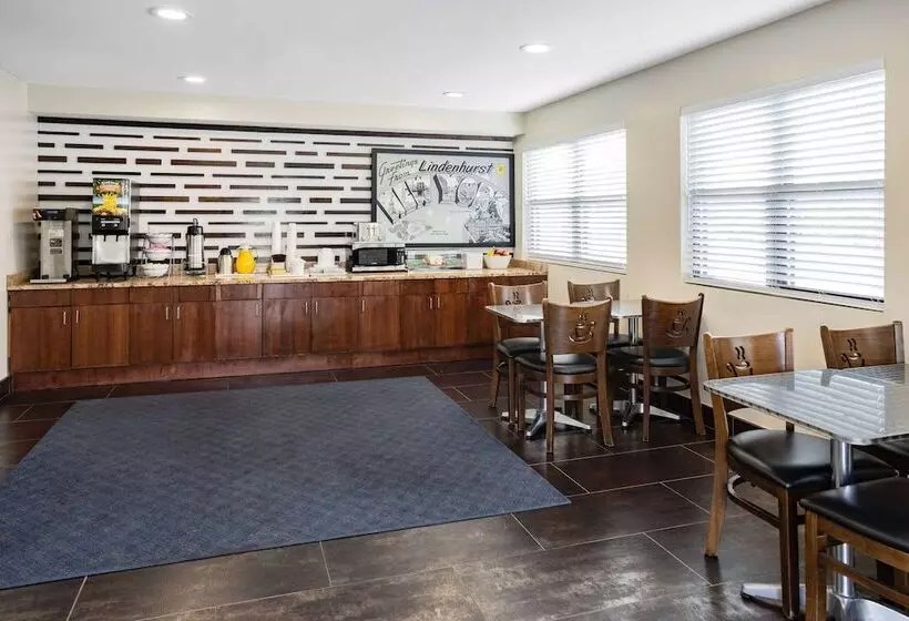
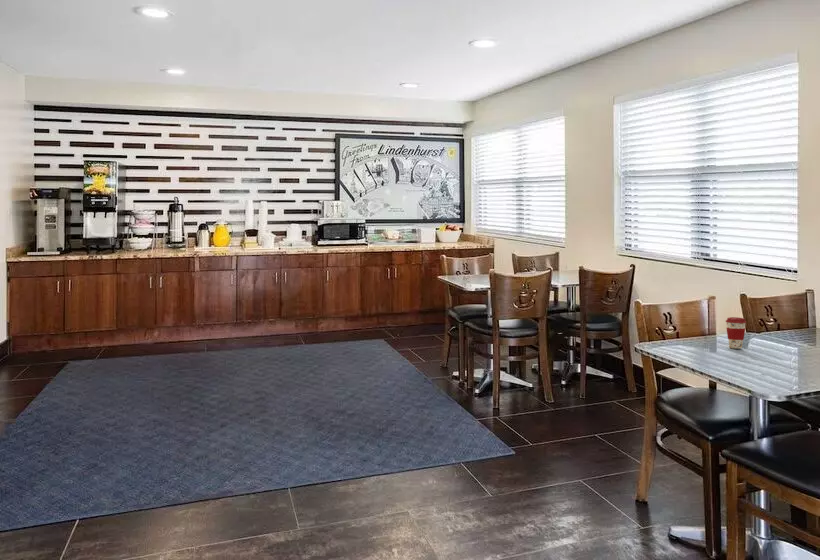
+ coffee cup [725,316,747,350]
